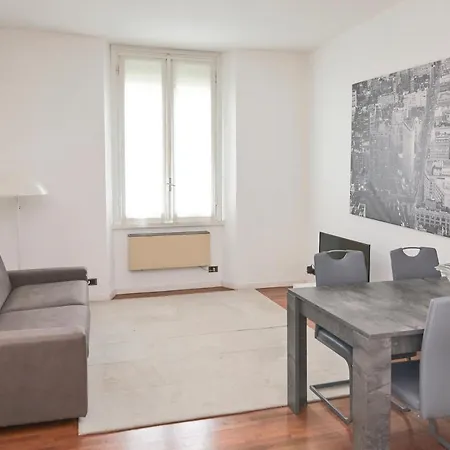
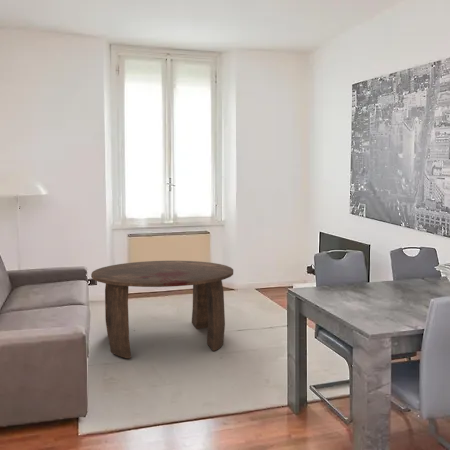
+ coffee table [90,260,234,359]
